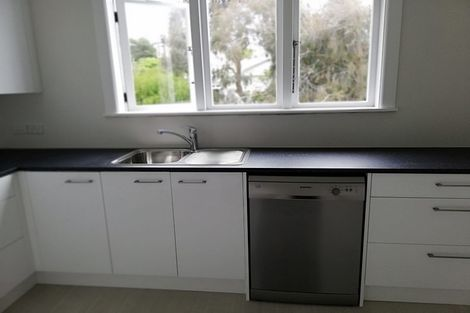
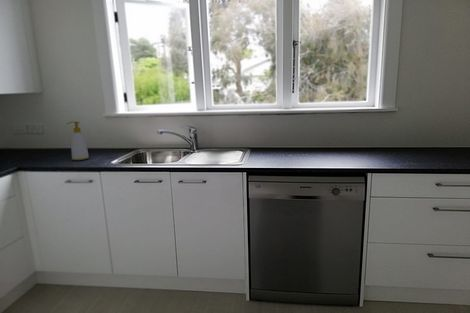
+ soap bottle [66,120,90,161]
